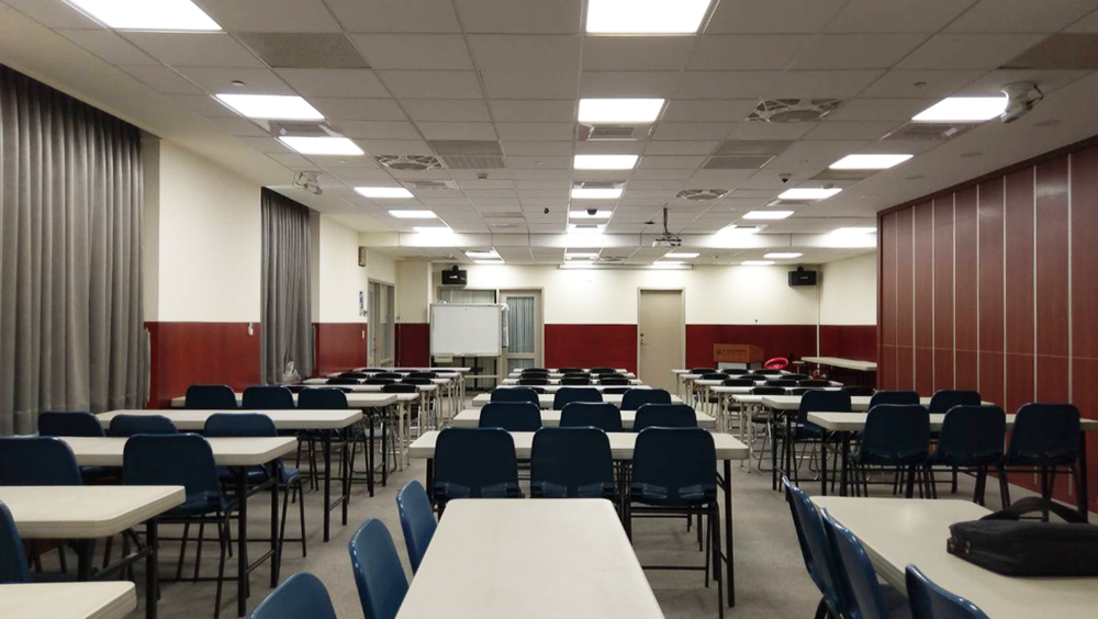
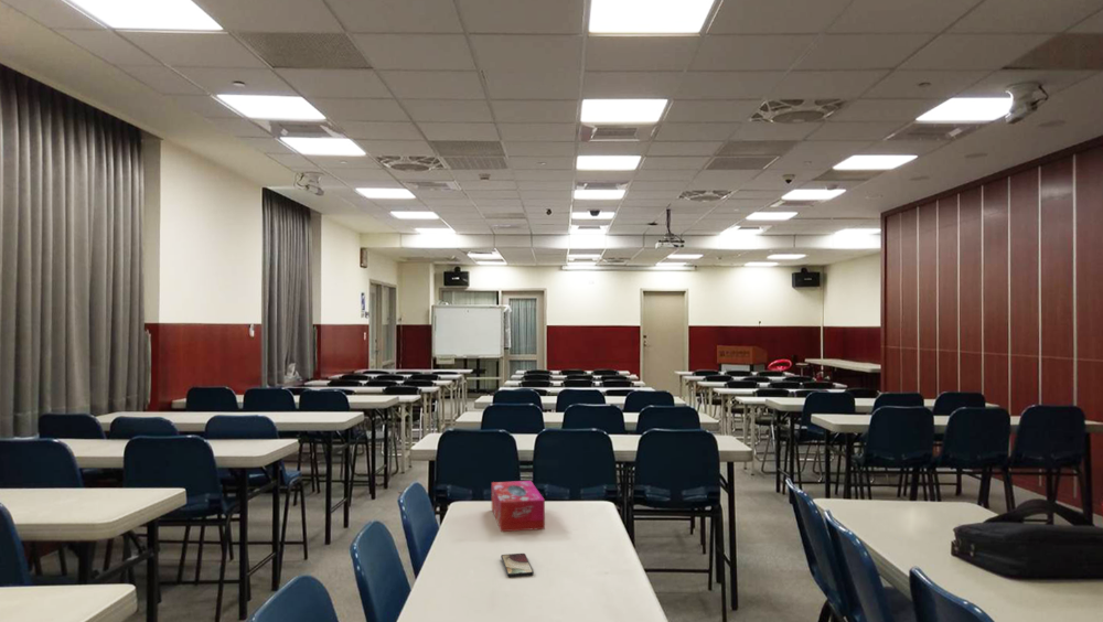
+ tissue box [491,480,546,533]
+ smartphone [500,553,535,578]
